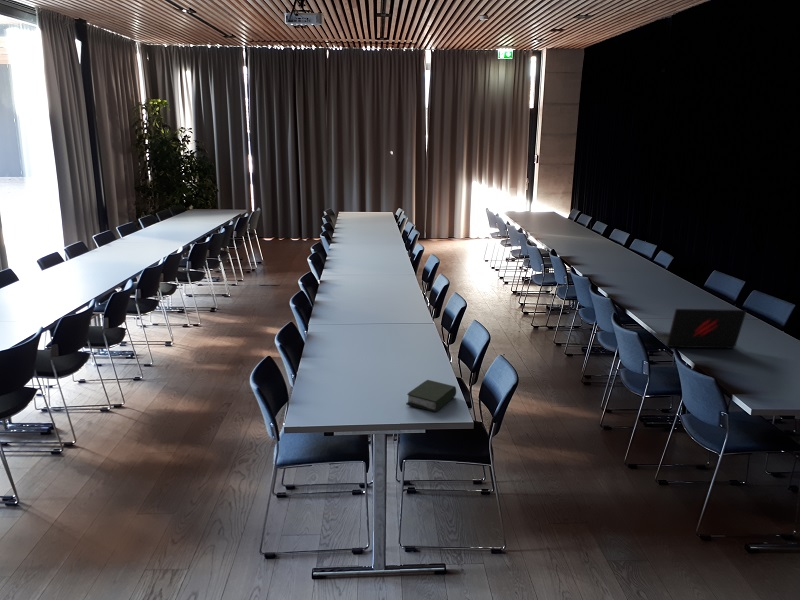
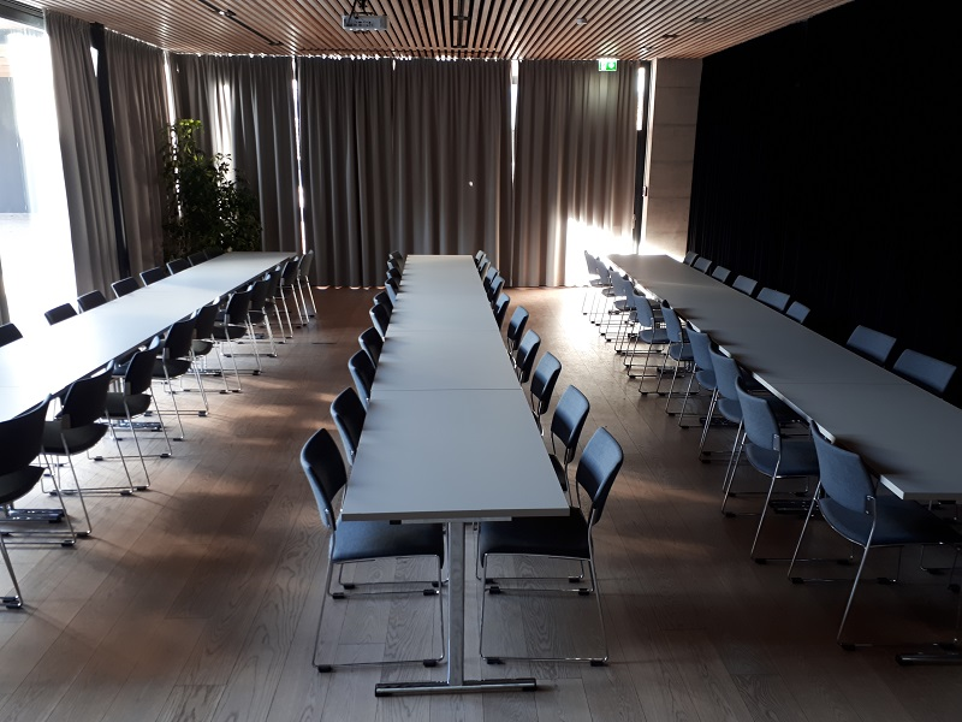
- laptop [652,308,747,349]
- book [405,379,457,413]
